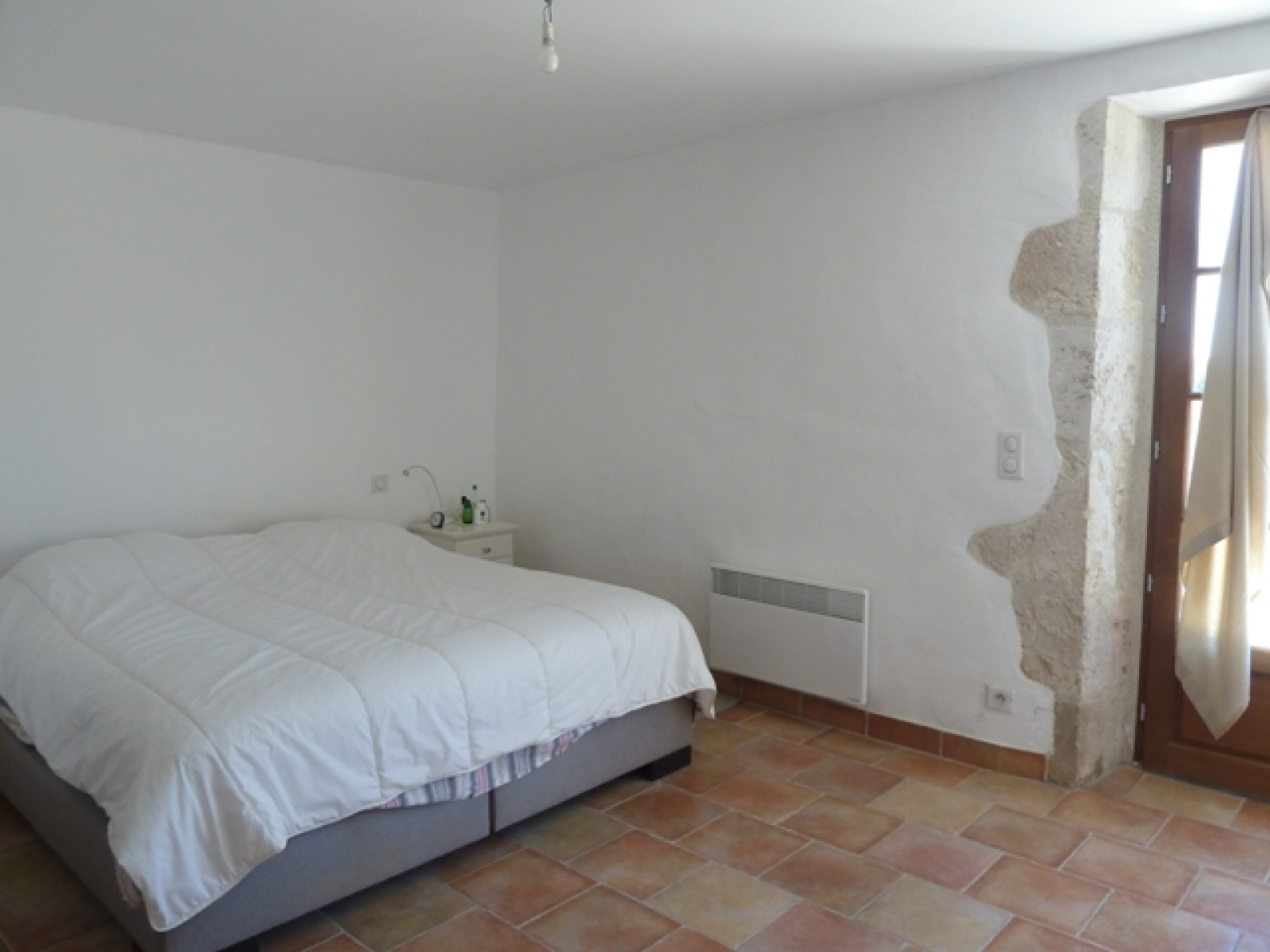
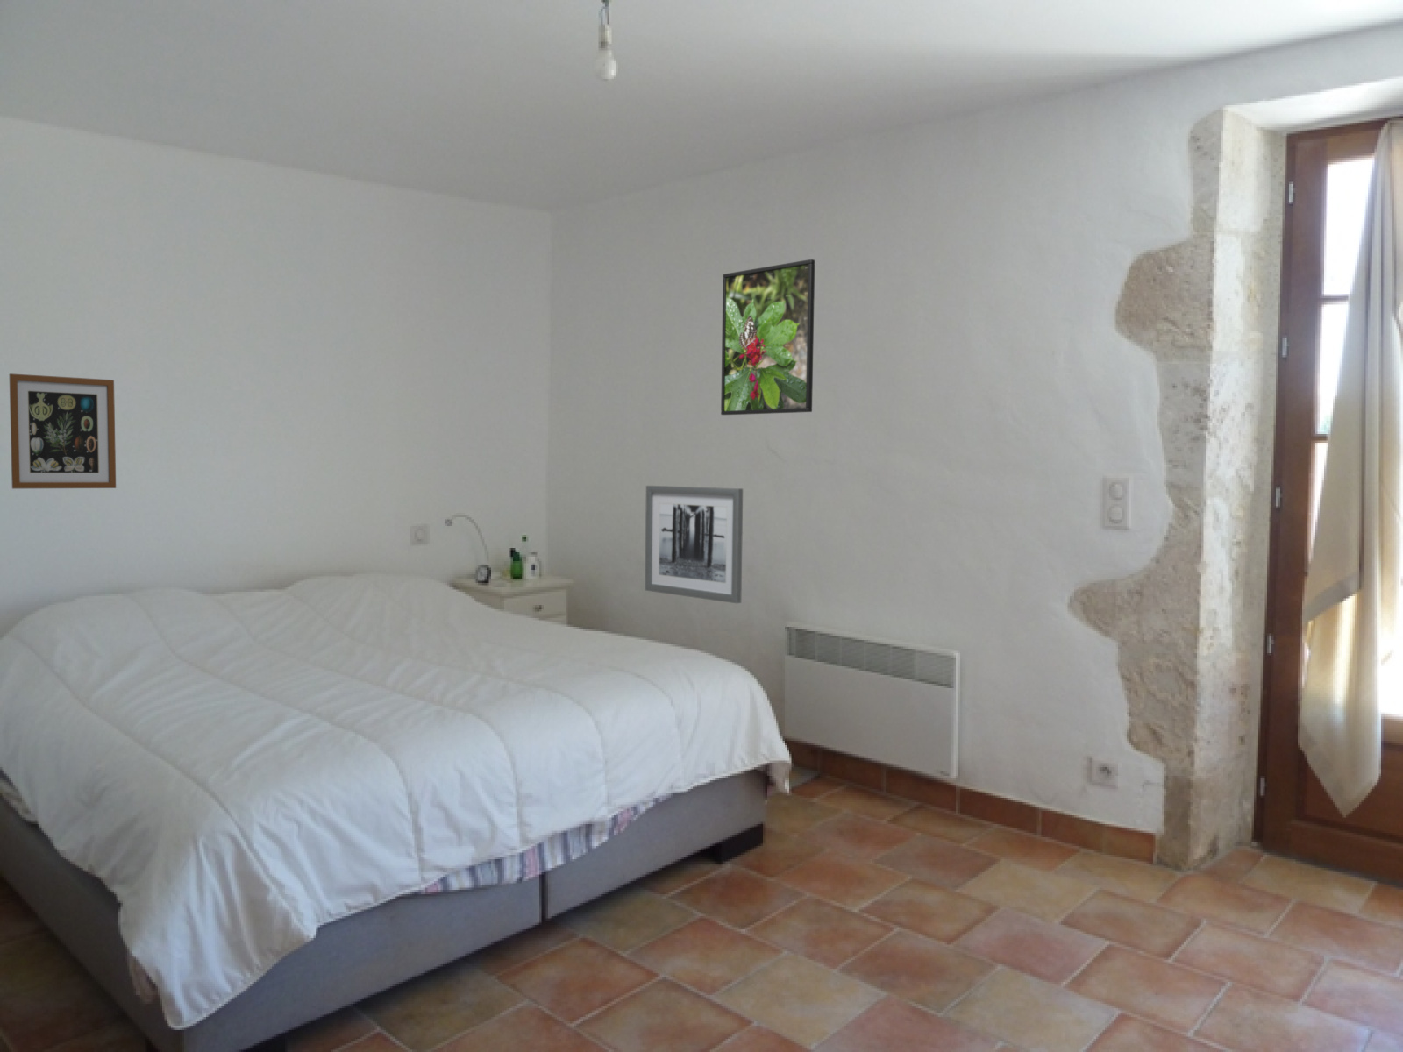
+ wall art [644,485,743,604]
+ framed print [720,259,815,415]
+ wall art [8,372,117,490]
